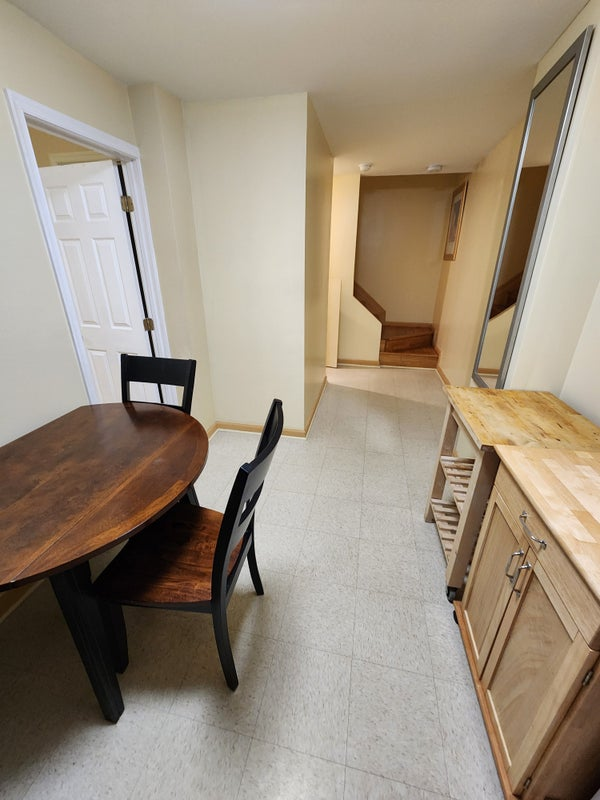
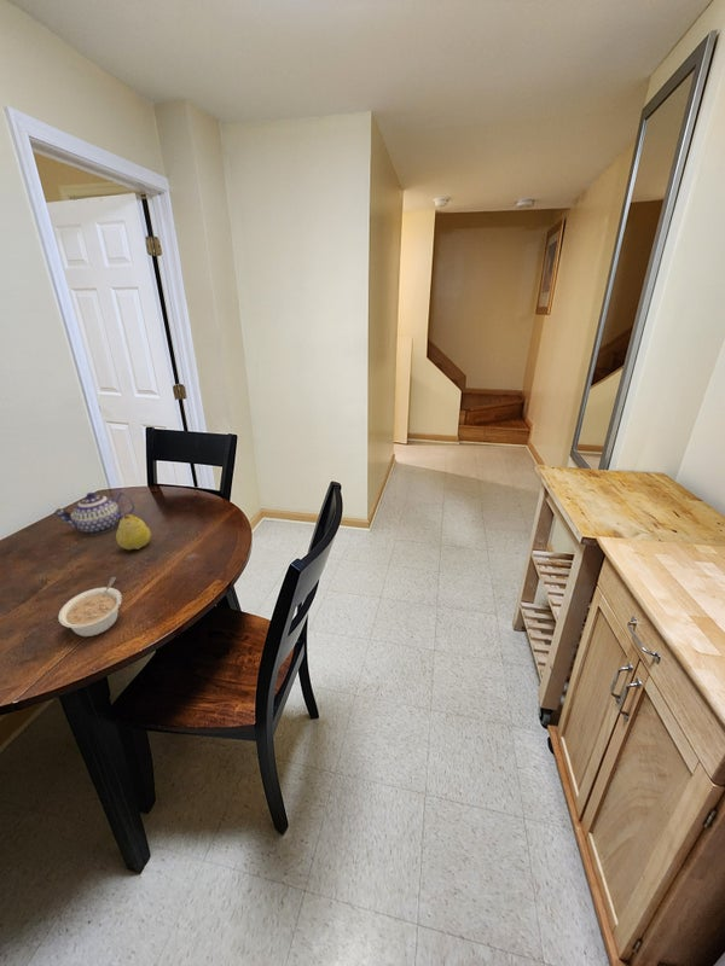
+ legume [57,576,123,638]
+ teapot [53,491,137,535]
+ fruit [115,513,152,551]
